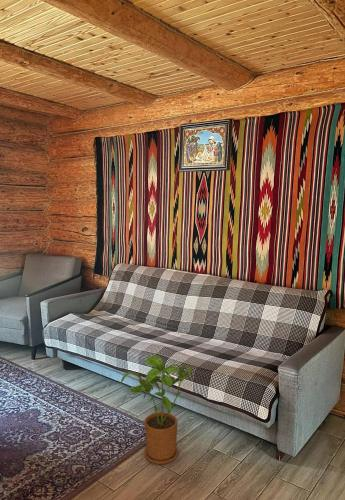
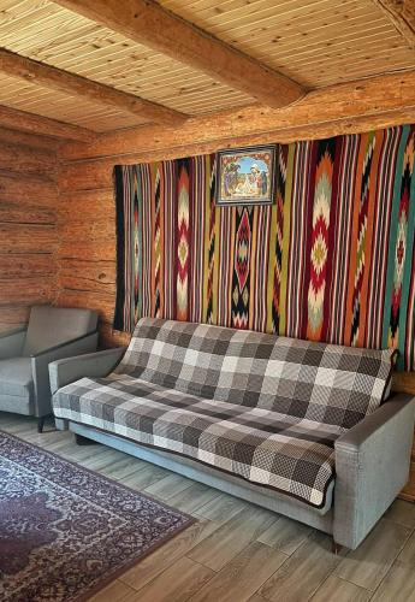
- house plant [119,355,193,465]
